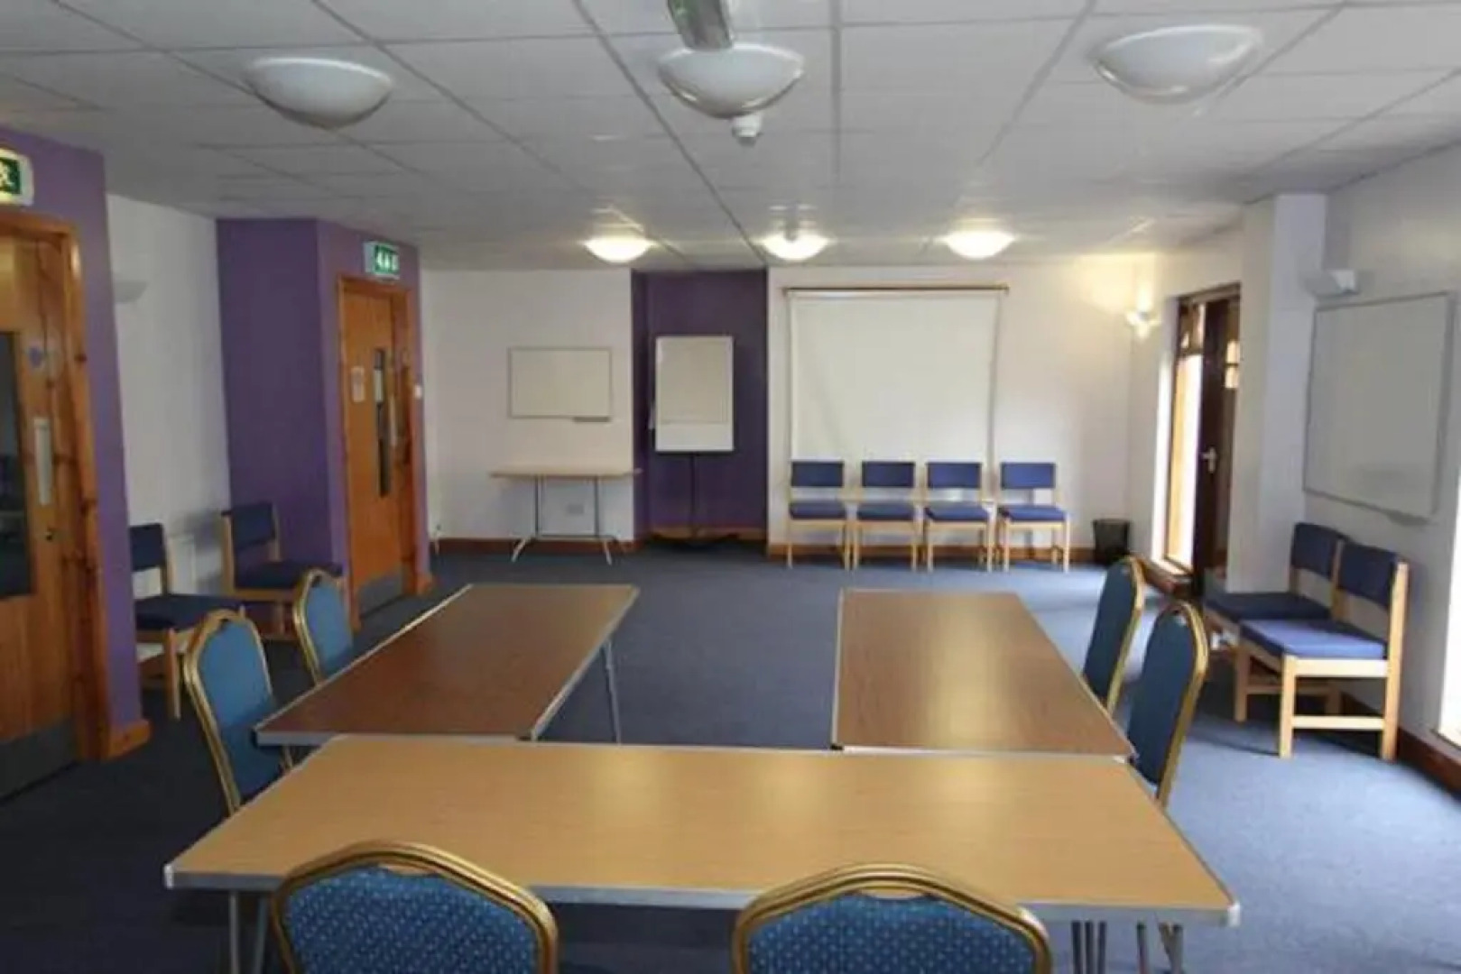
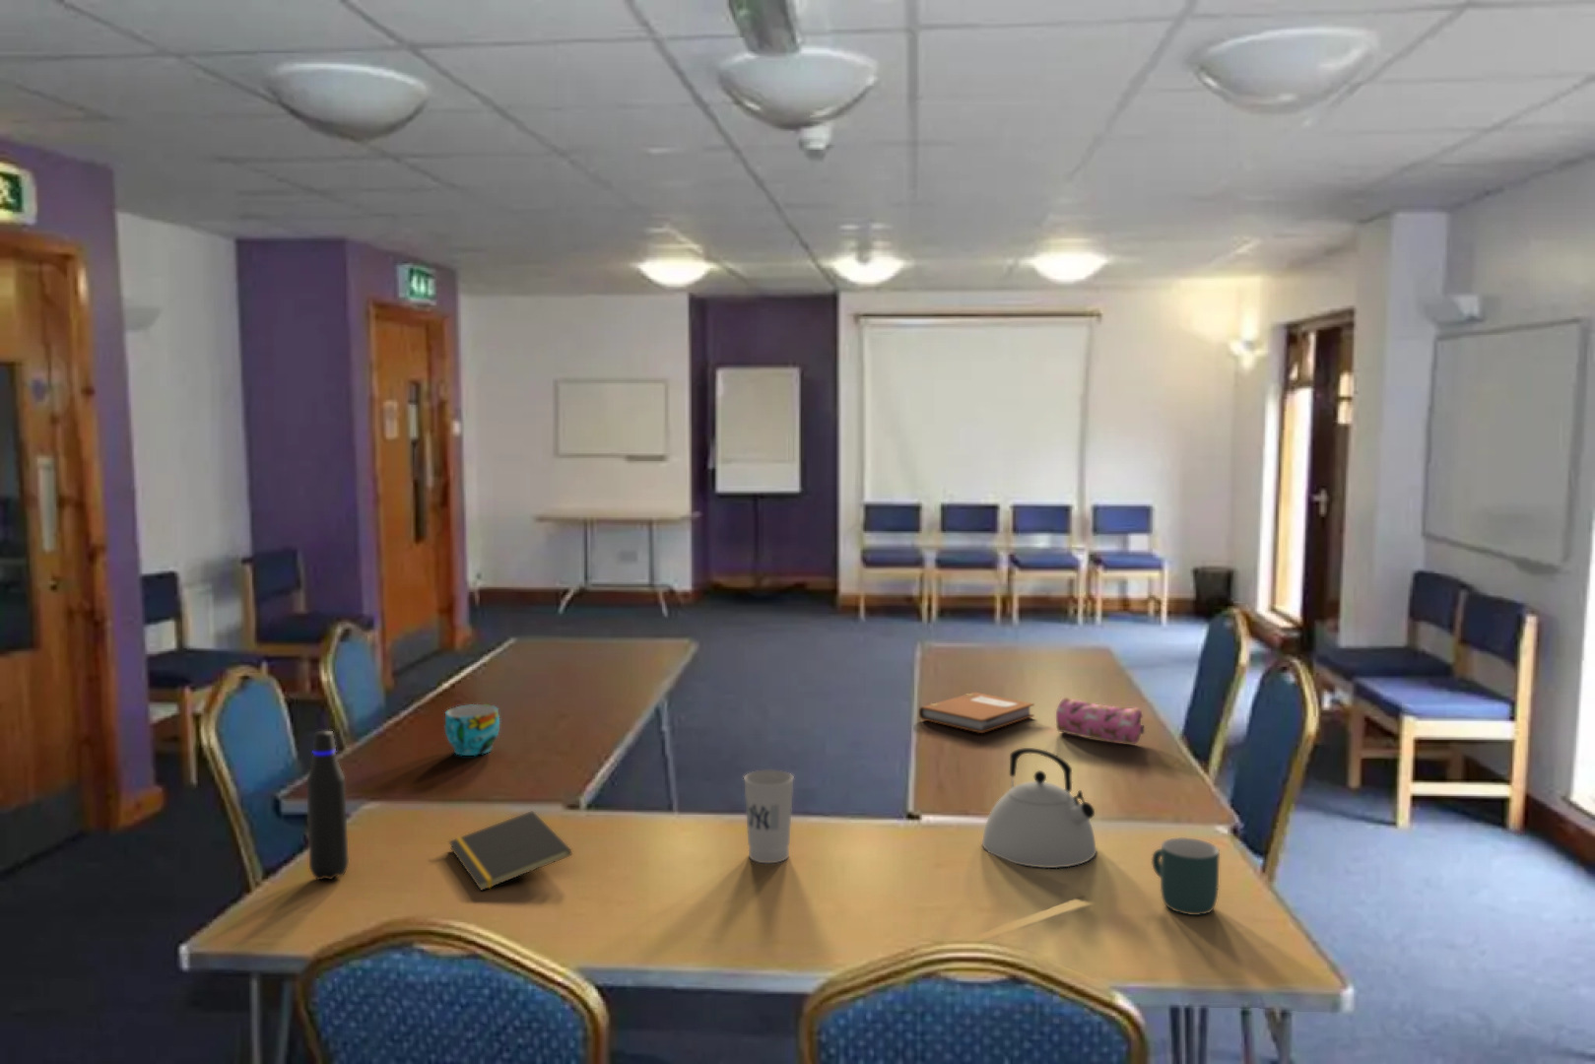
+ notebook [918,691,1036,734]
+ mug [1151,836,1221,917]
+ water bottle [305,730,349,881]
+ cup [742,770,795,864]
+ cup [444,703,500,756]
+ notepad [448,810,572,892]
+ pencil case [1055,697,1145,745]
+ kettle [981,747,1097,869]
